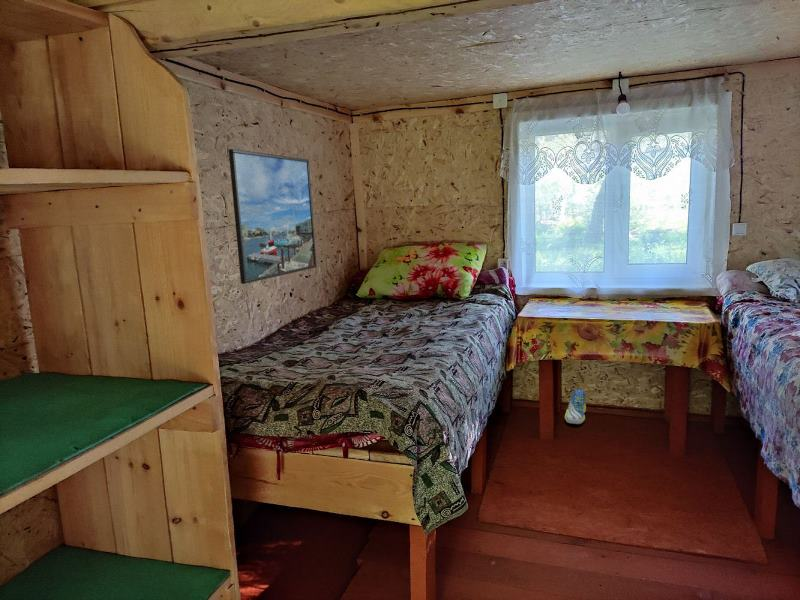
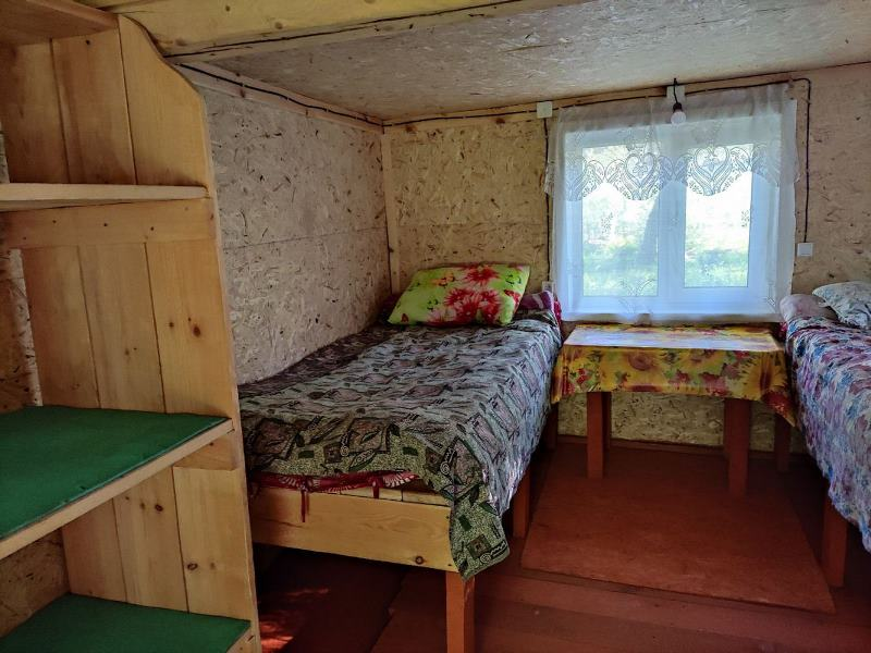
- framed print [228,148,317,285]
- sneaker [564,388,587,425]
